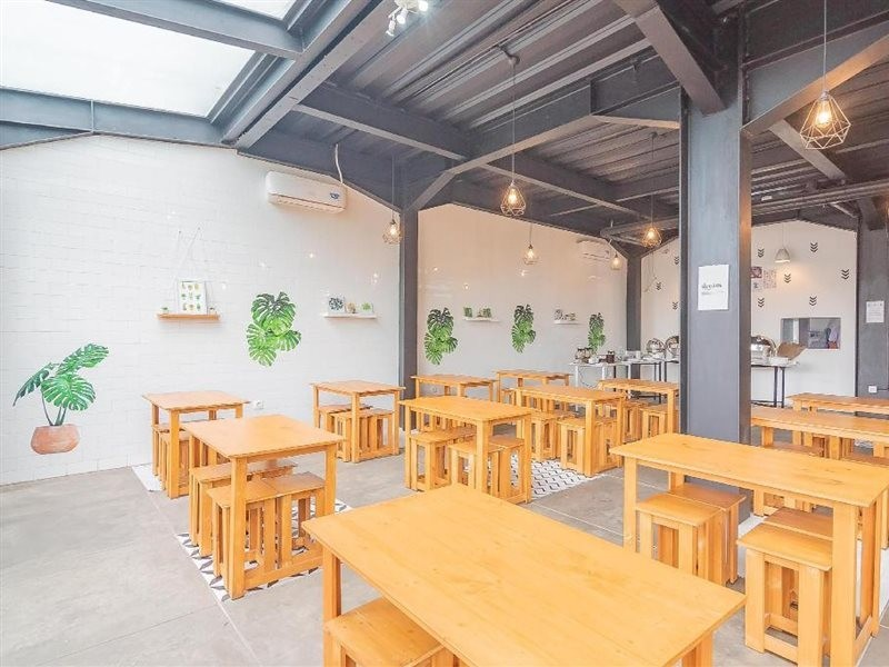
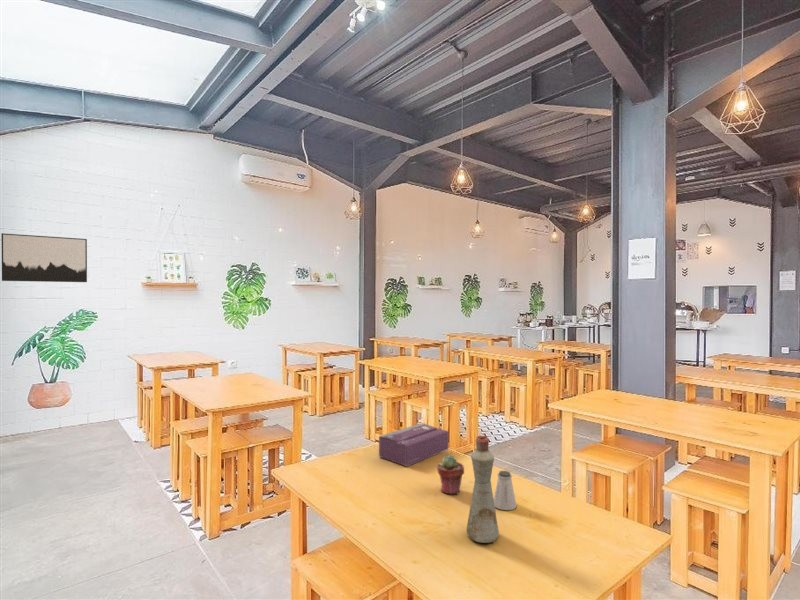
+ saltshaker [493,470,517,511]
+ potted succulent [436,454,465,495]
+ bottle [465,435,500,544]
+ tissue box [378,422,450,467]
+ wall art [0,232,88,283]
